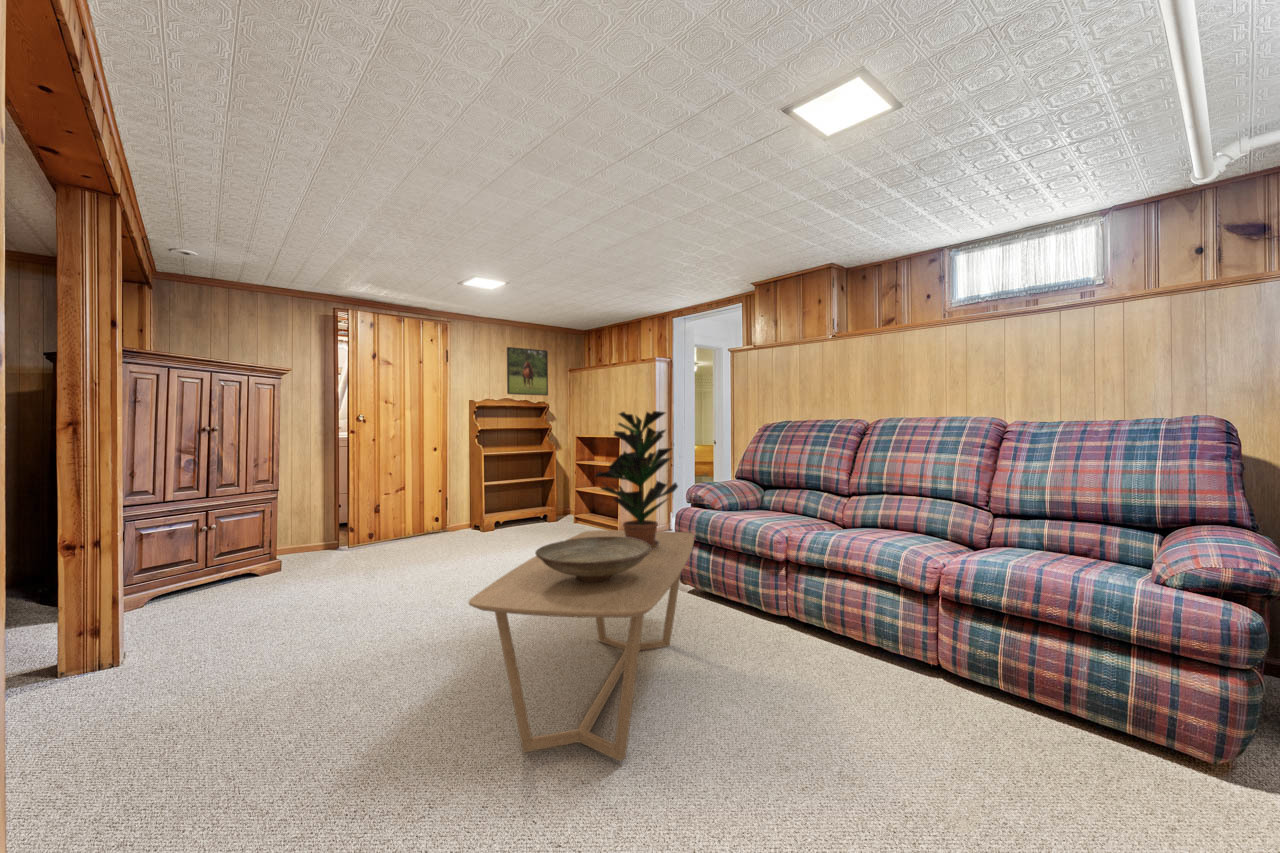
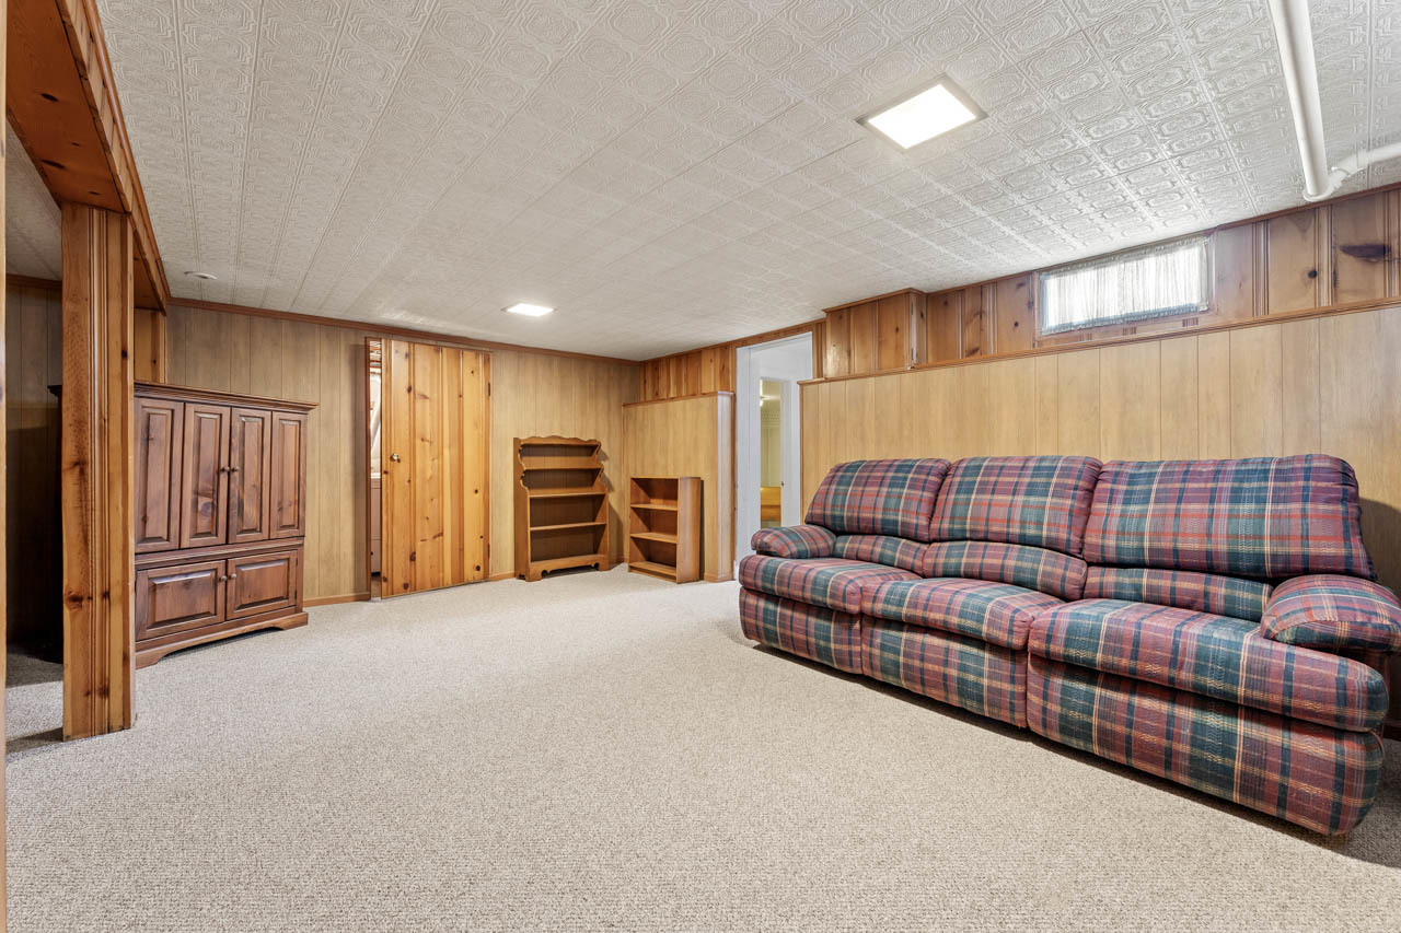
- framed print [506,346,549,397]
- potted plant [593,410,679,550]
- coffee table [468,529,696,762]
- decorative bowl [534,537,651,582]
